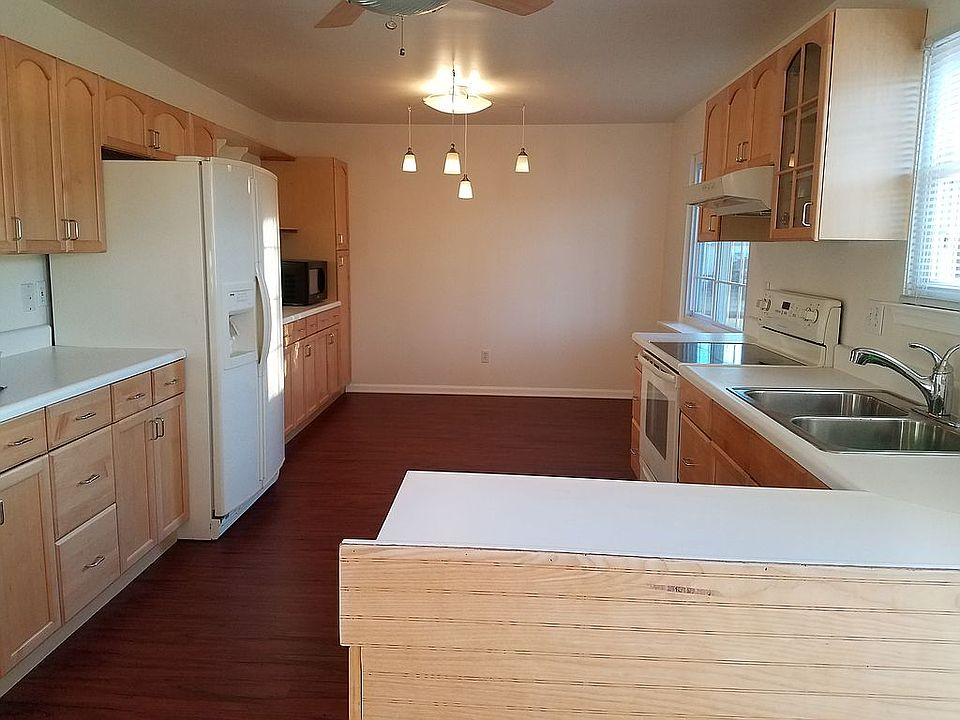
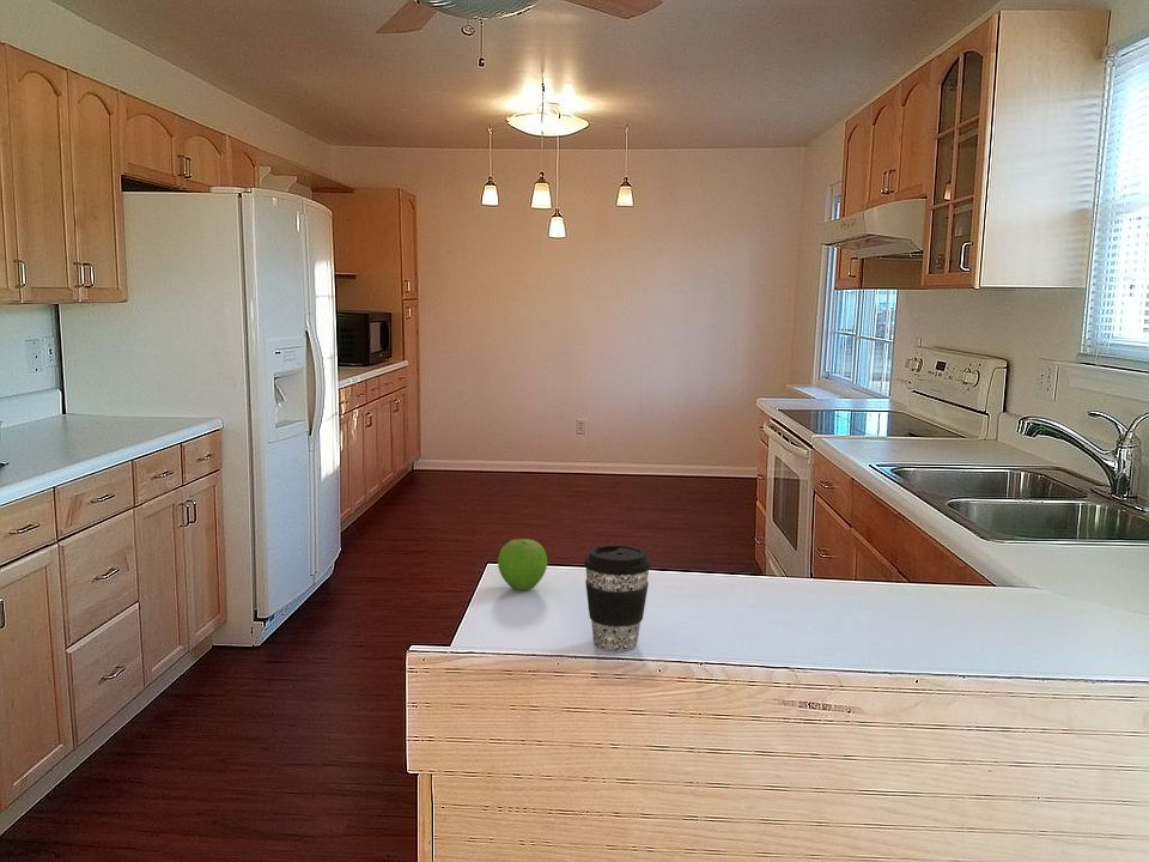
+ coffee cup [583,544,652,652]
+ fruit [497,538,548,591]
